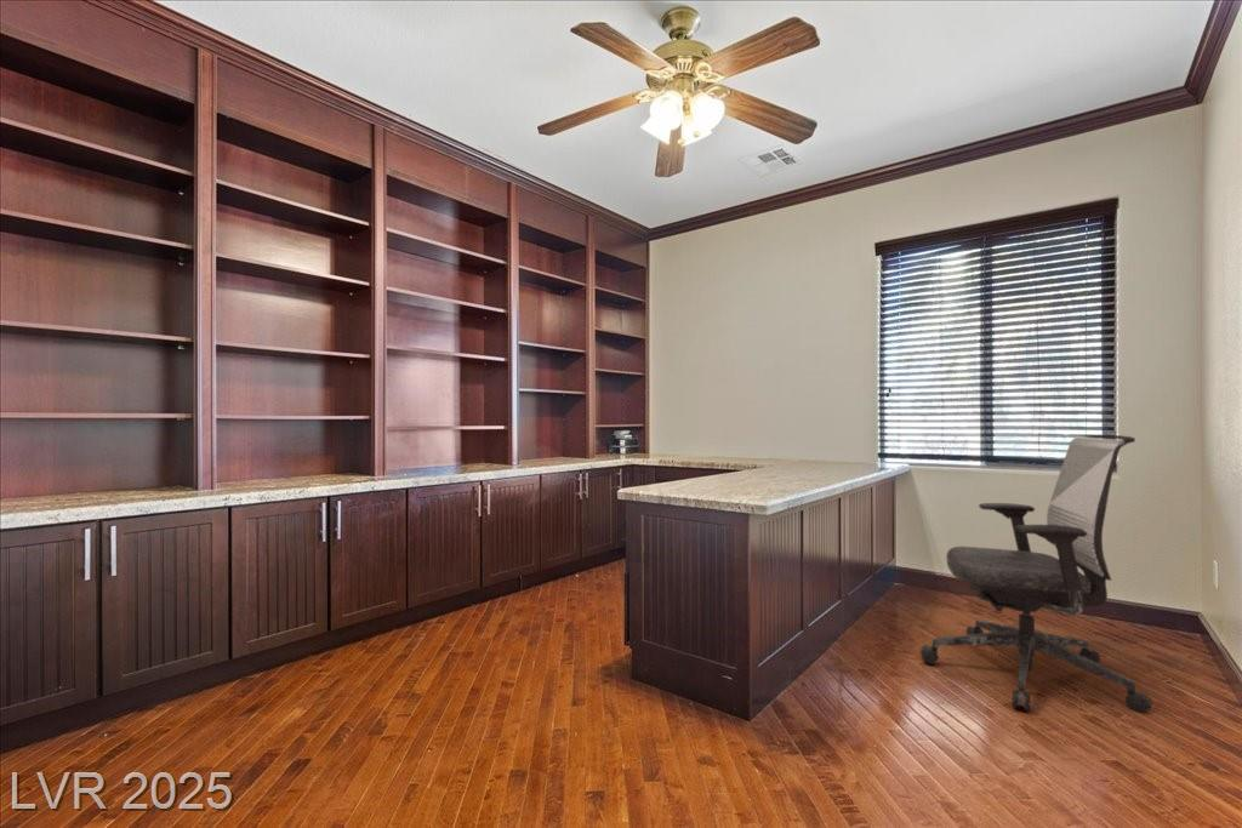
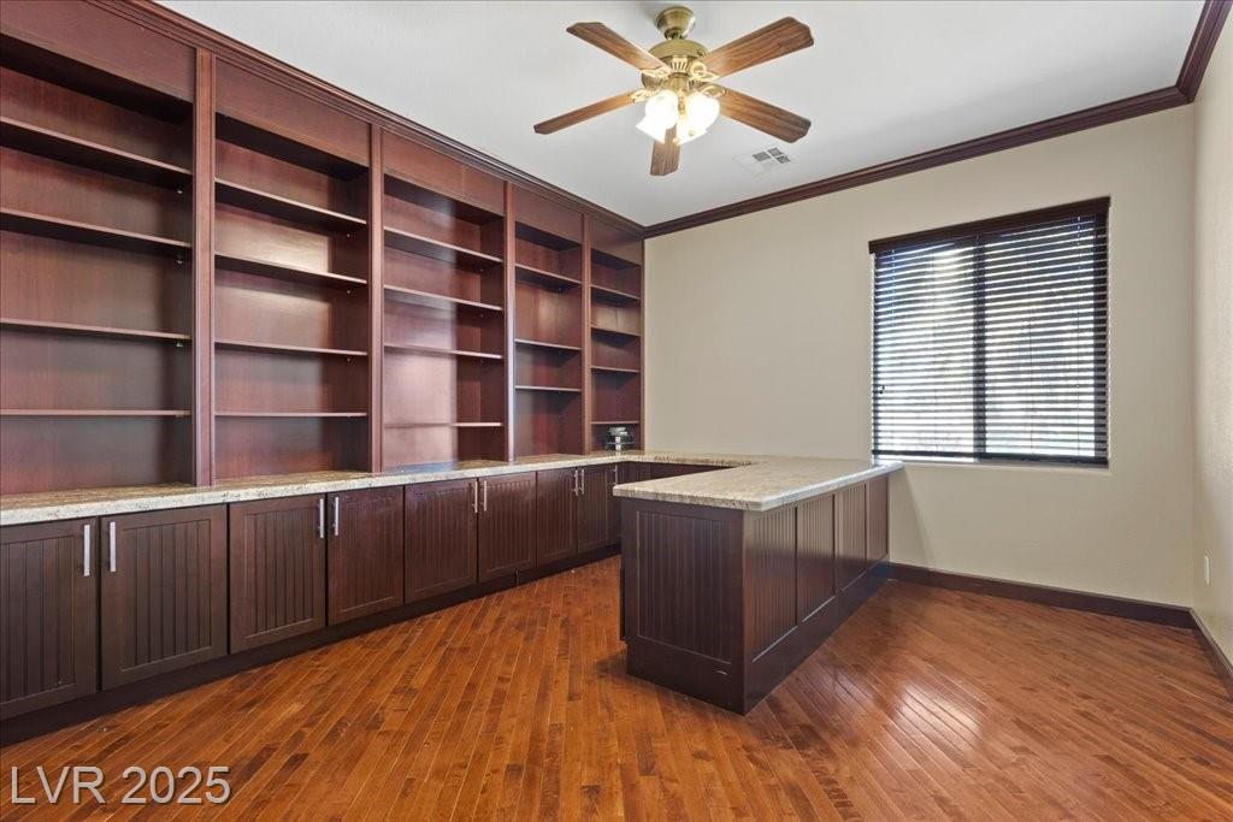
- office chair [919,434,1153,714]
